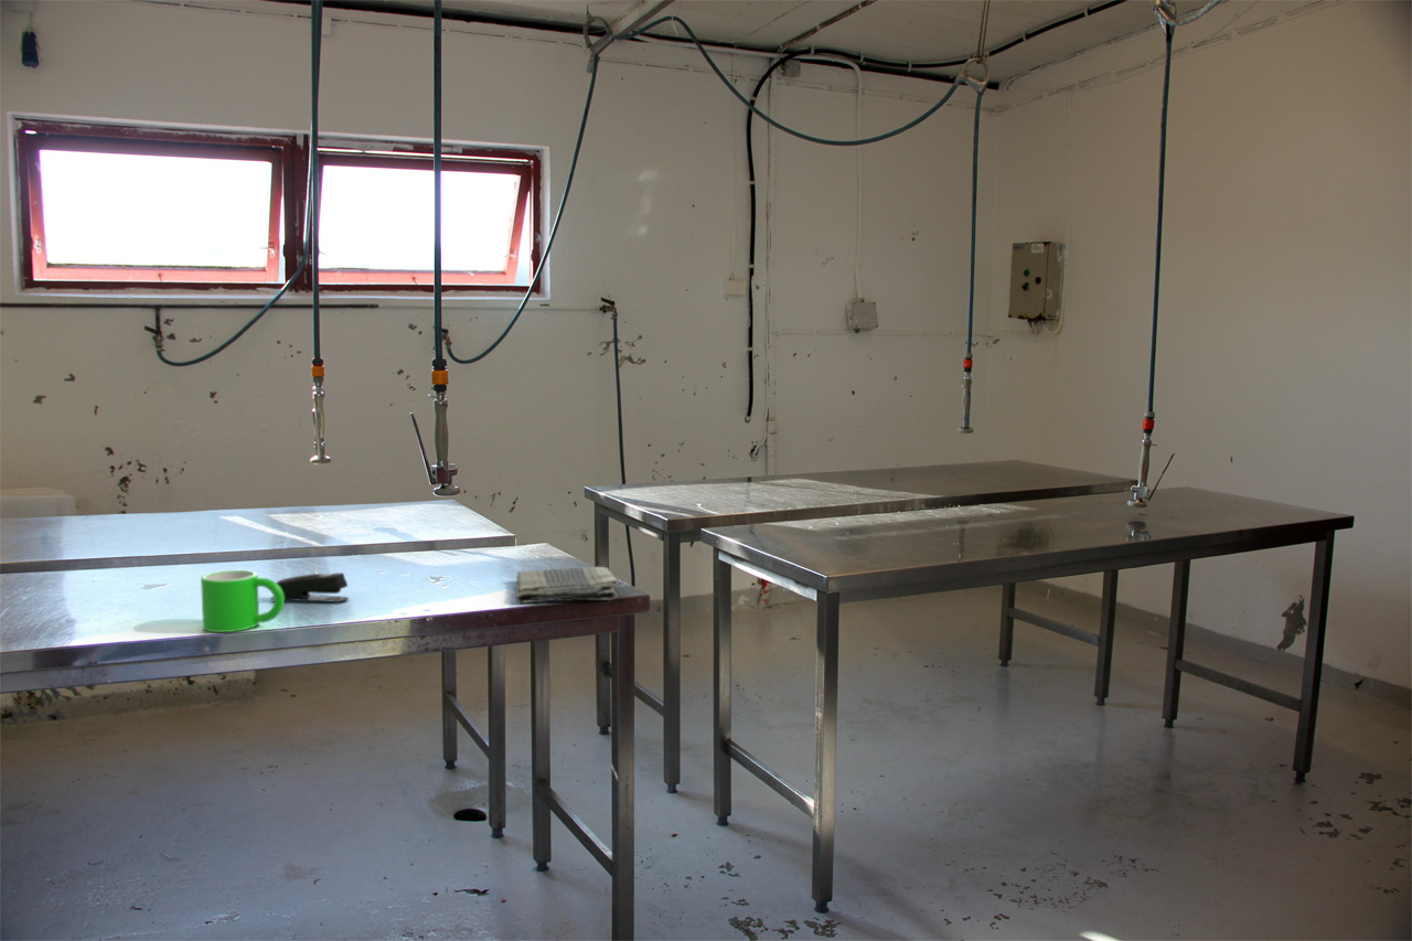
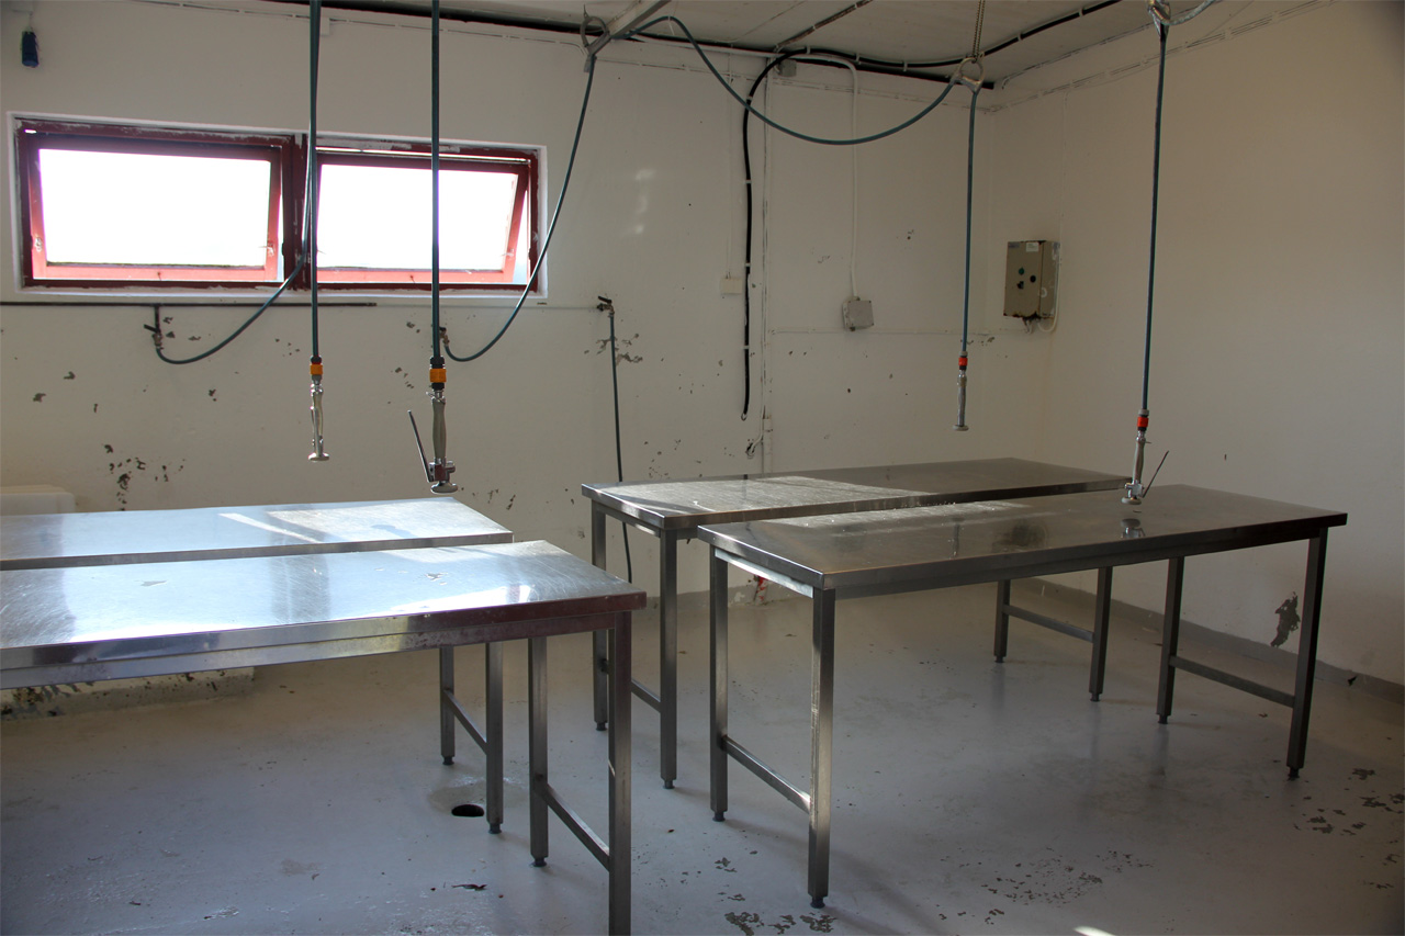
- mug [200,569,286,633]
- stapler [269,571,350,603]
- dish towel [514,566,619,605]
